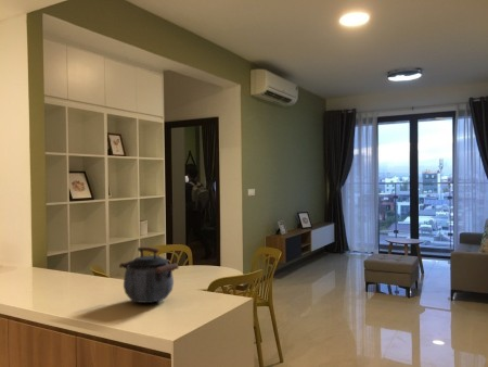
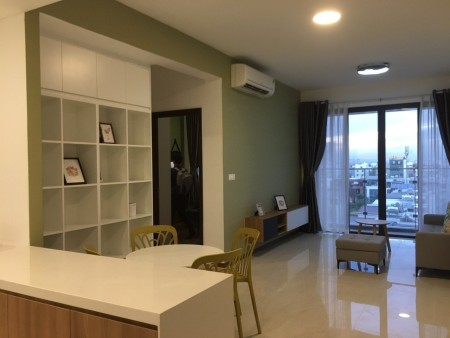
- kettle [118,245,180,304]
